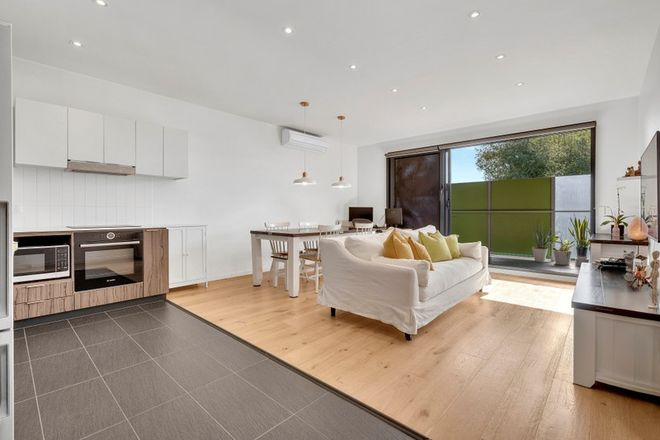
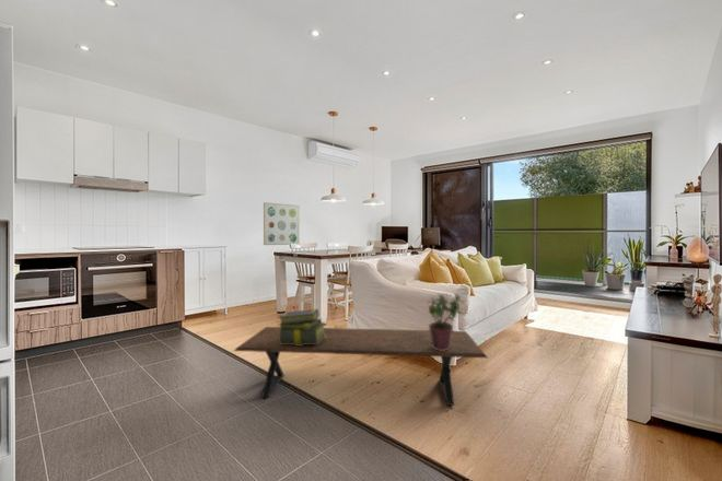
+ potted plant [427,292,465,351]
+ wall art [263,201,300,246]
+ stack of books [278,308,327,345]
+ coffee table [233,326,489,407]
